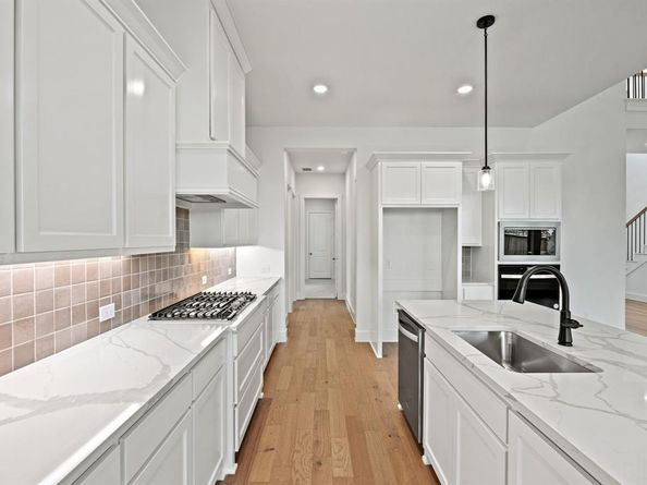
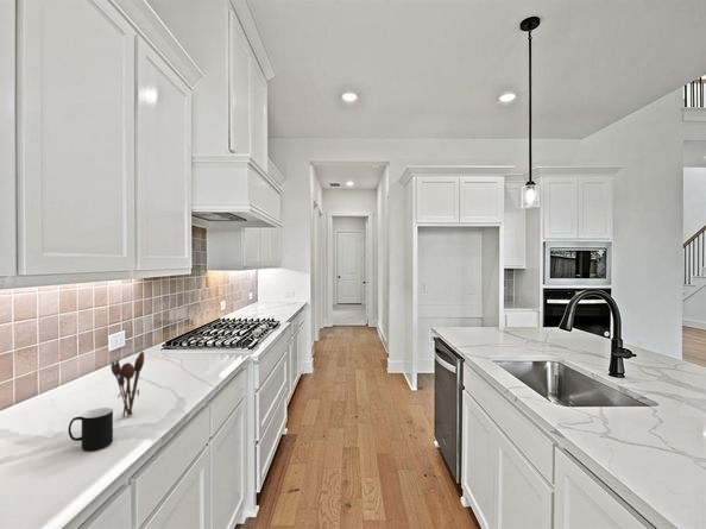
+ cup [68,407,114,452]
+ utensil holder [111,351,145,418]
